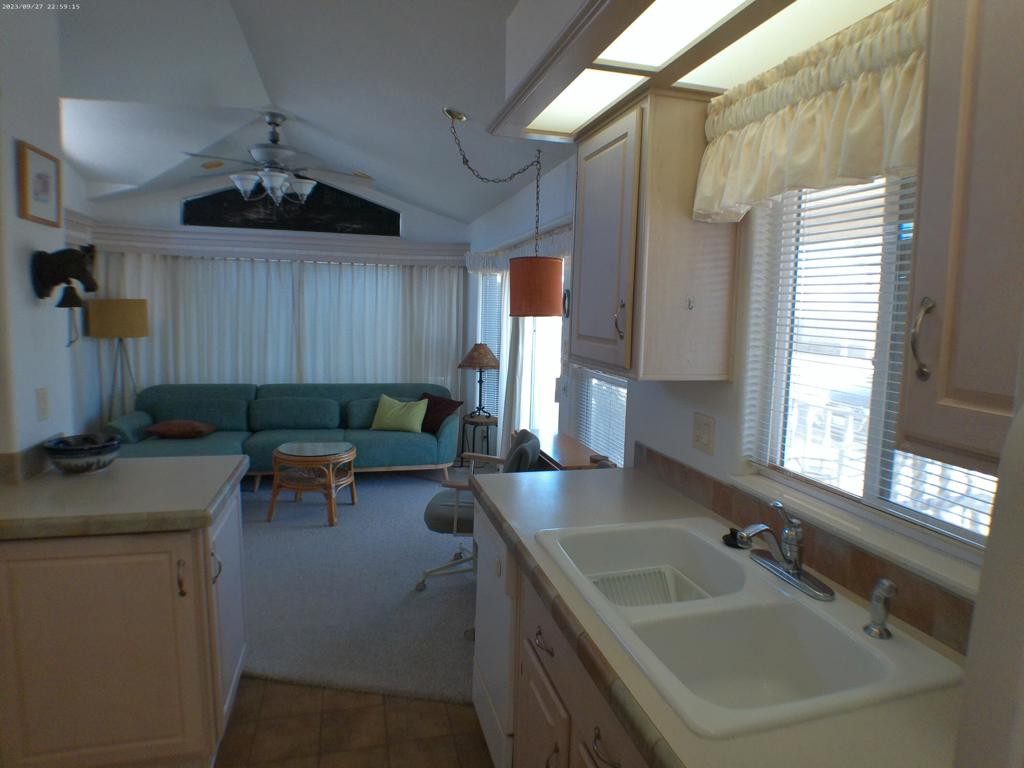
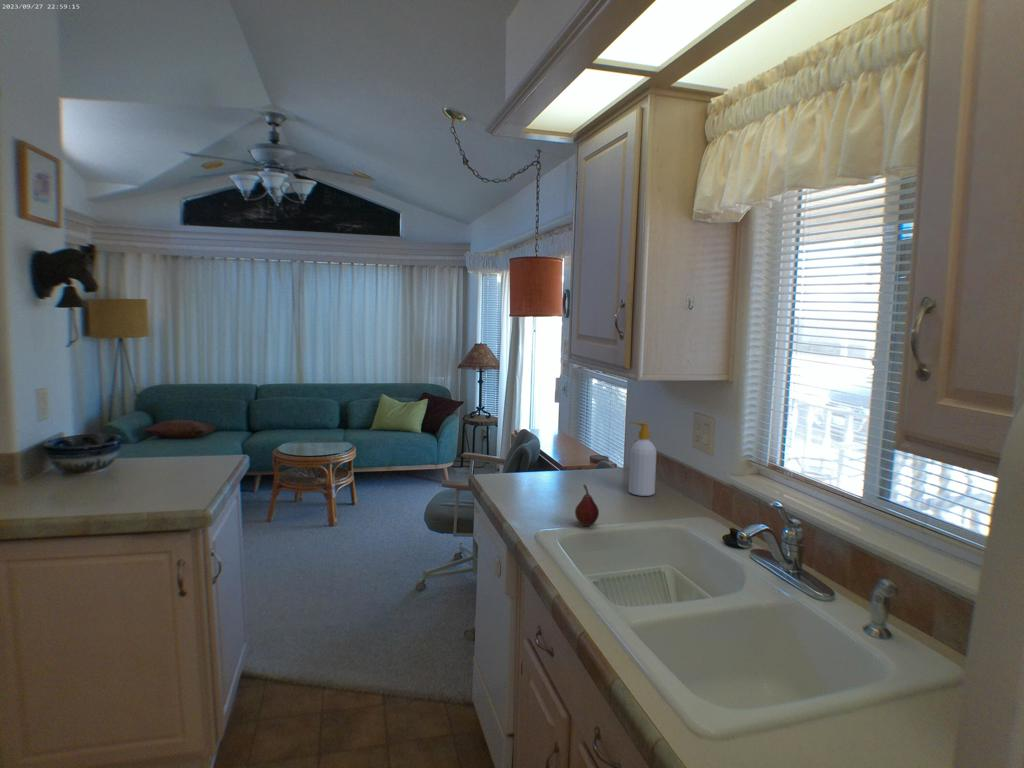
+ soap bottle [628,421,658,497]
+ fruit [574,484,600,527]
